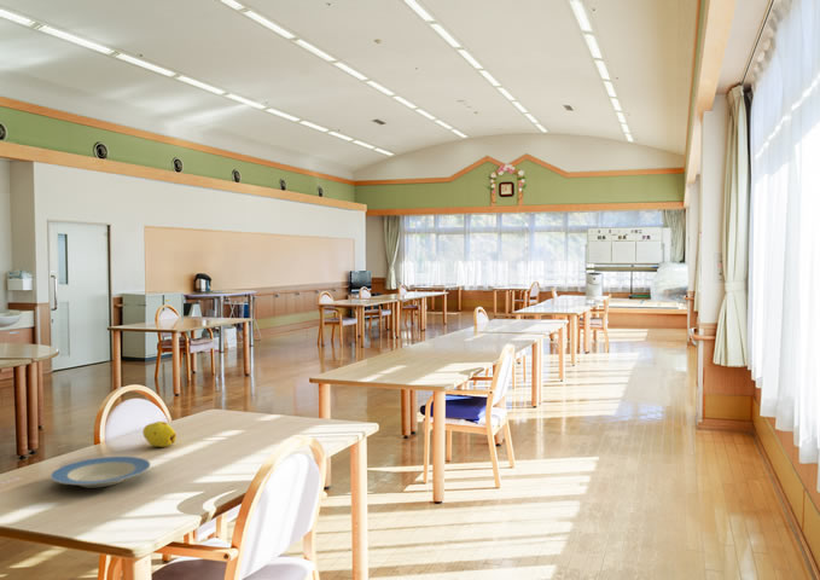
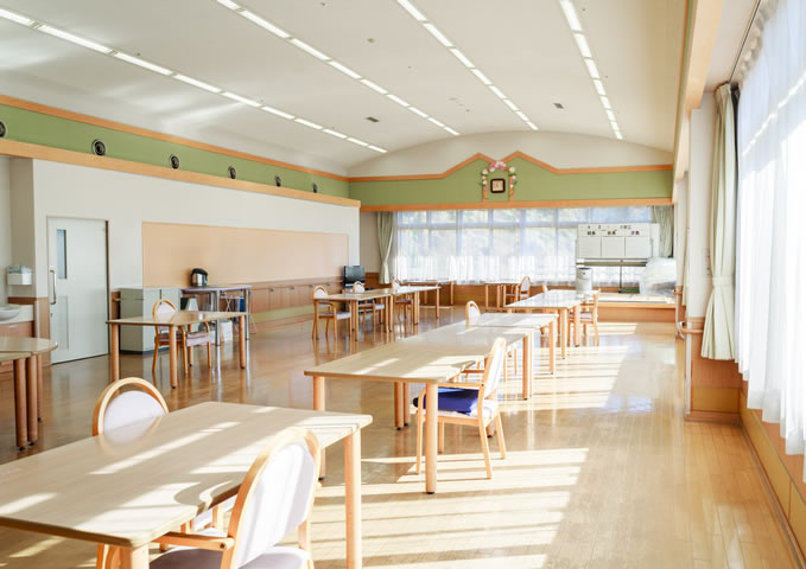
- plate [50,456,152,488]
- fruit [141,420,178,448]
